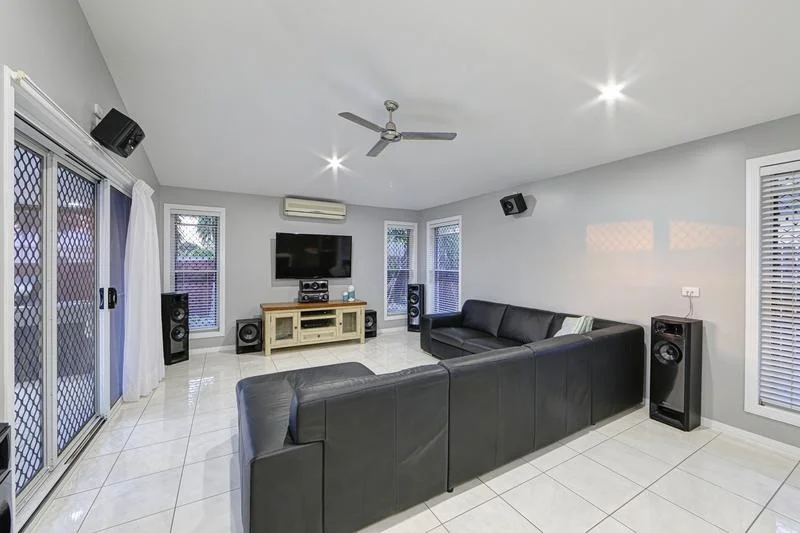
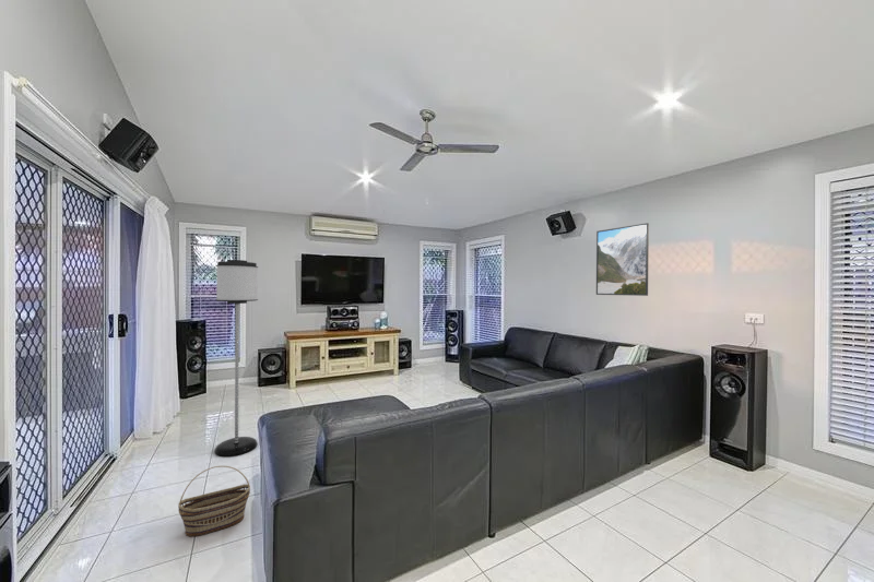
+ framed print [595,222,650,297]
+ basket [177,465,251,537]
+ floor lamp [214,259,259,458]
